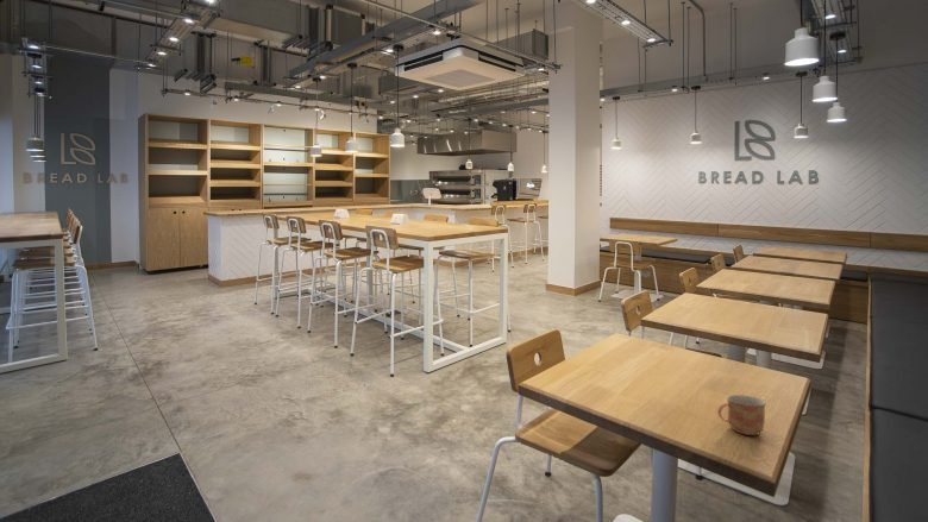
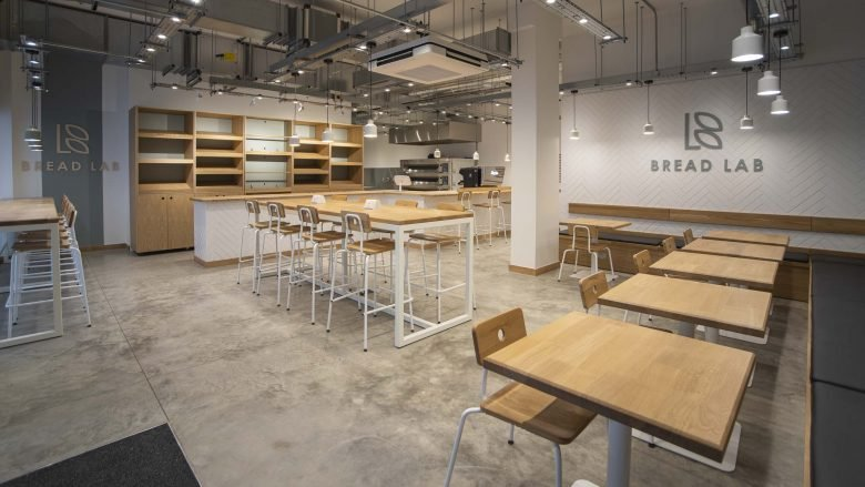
- mug [716,394,767,436]
